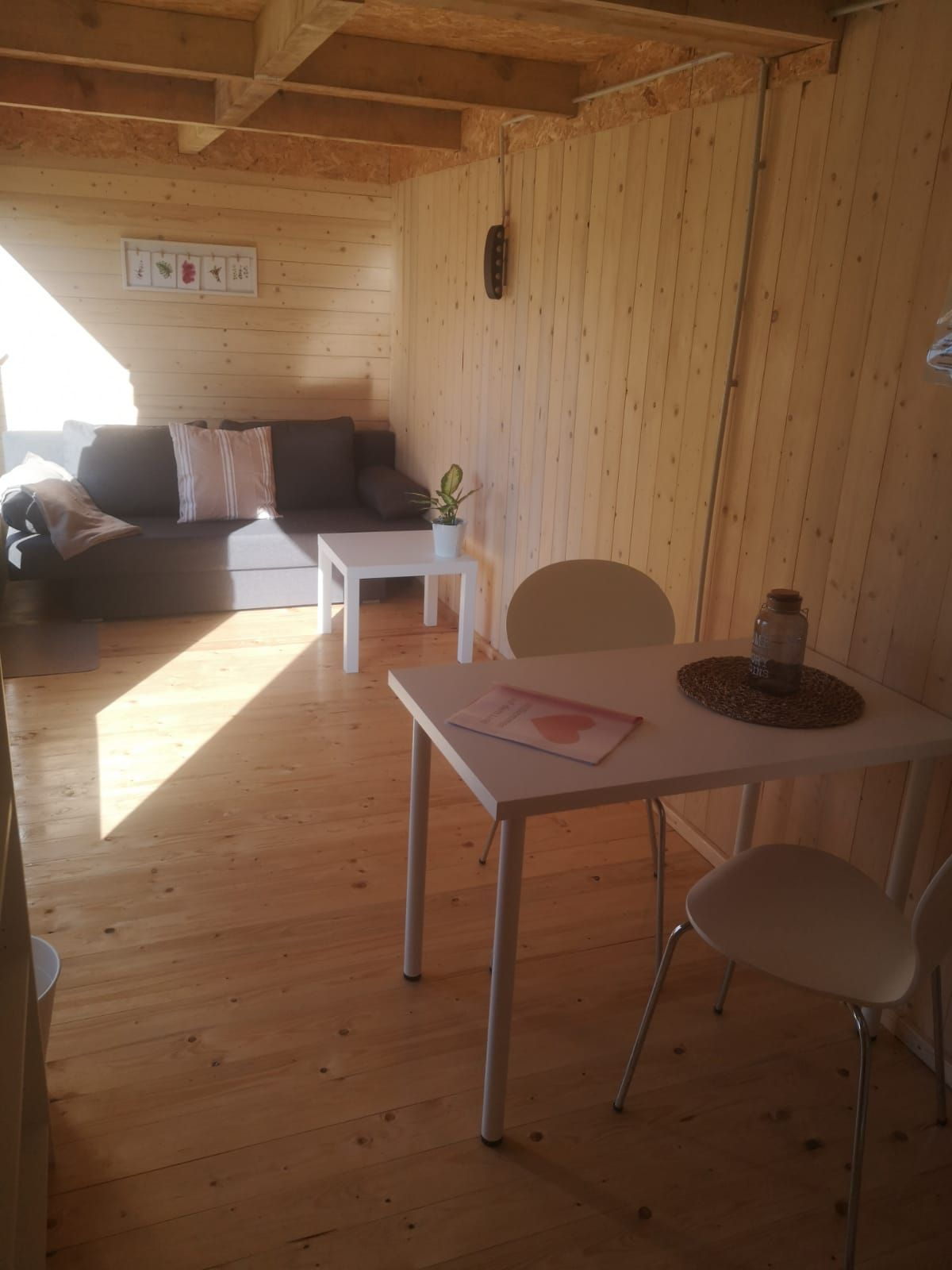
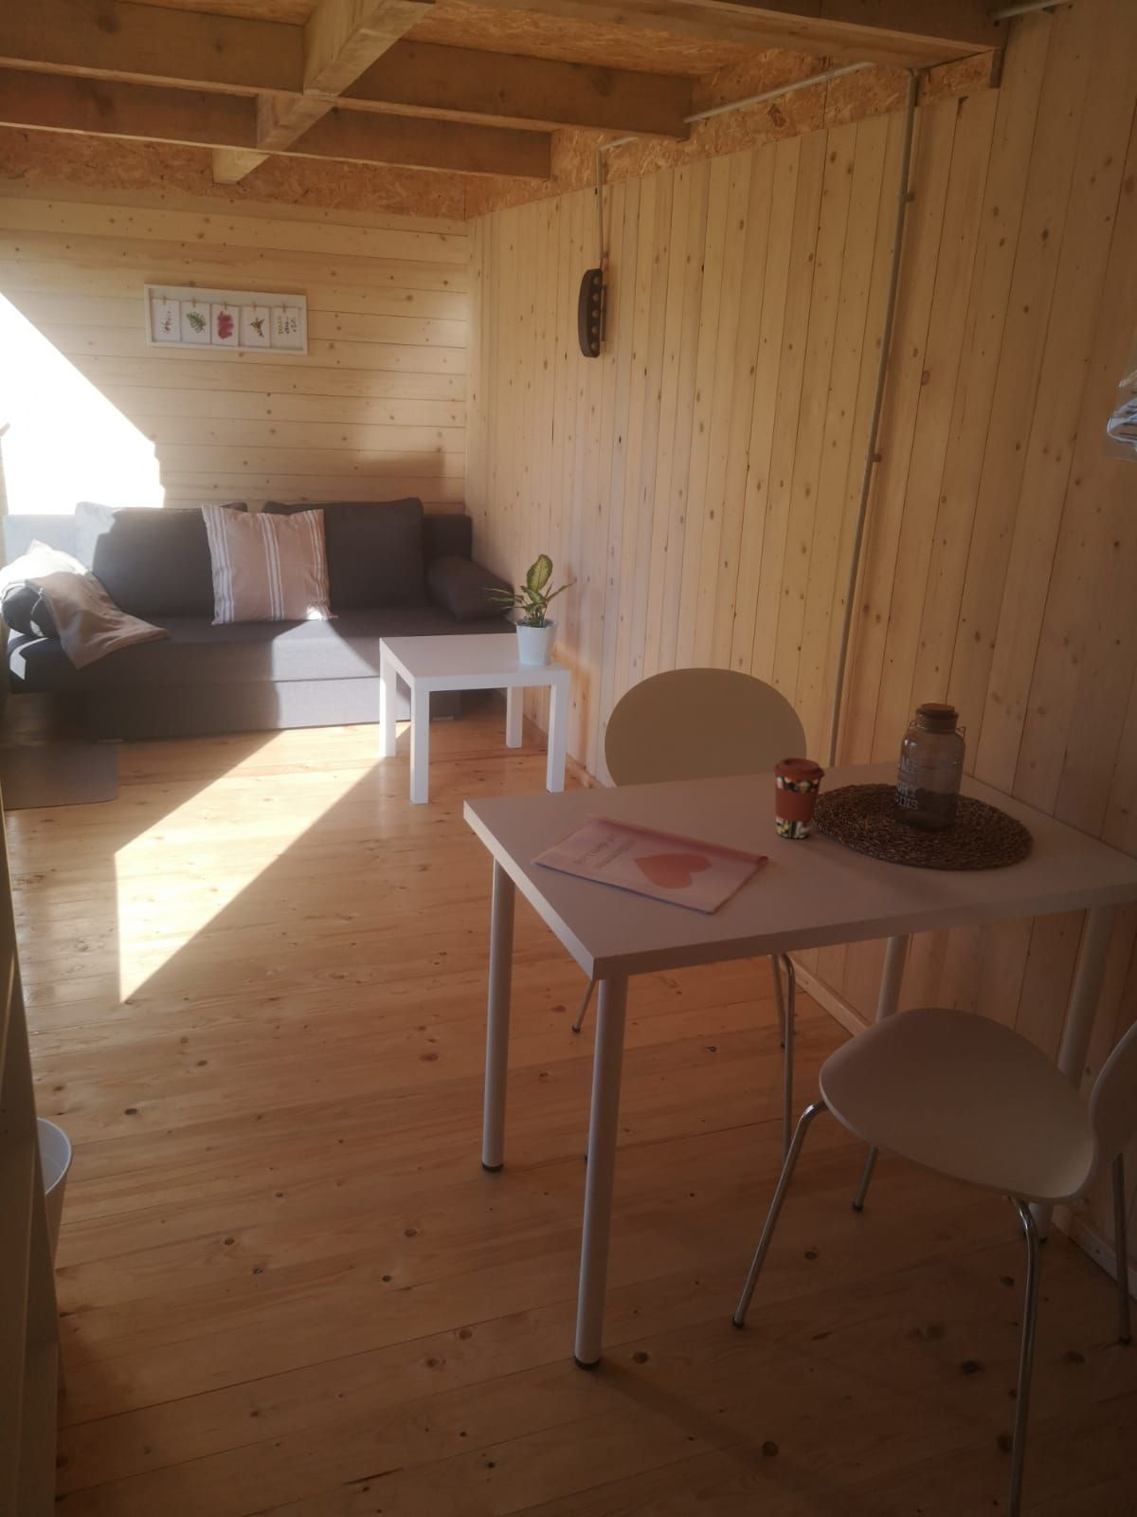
+ coffee cup [773,756,826,839]
